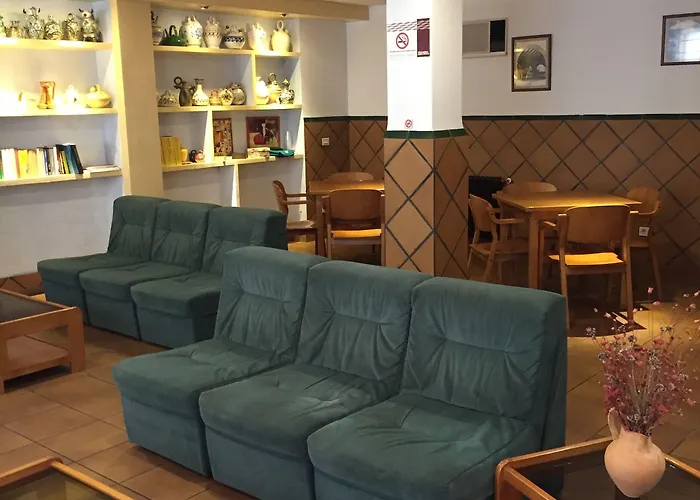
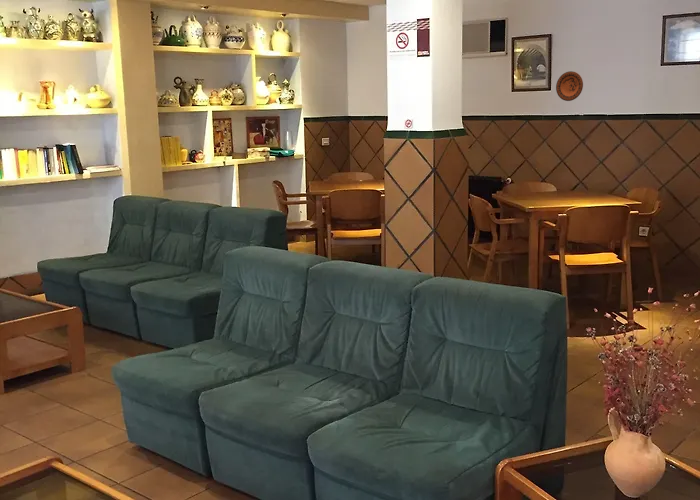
+ decorative plate [555,70,584,102]
